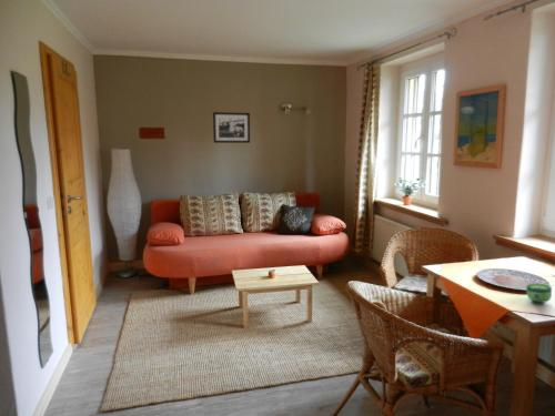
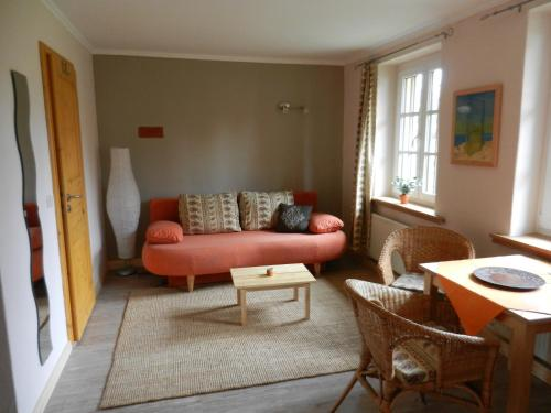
- picture frame [212,111,251,144]
- cup [525,282,553,304]
